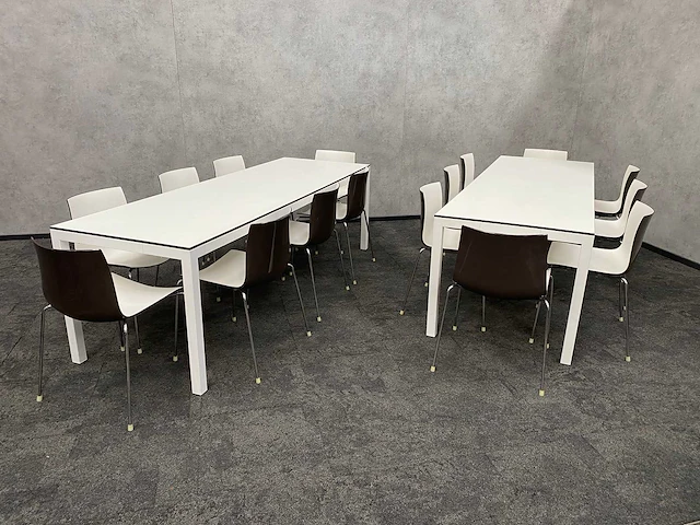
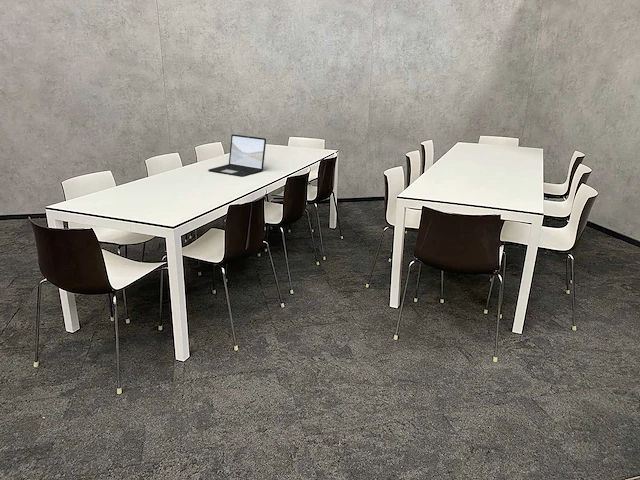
+ laptop [207,133,267,177]
